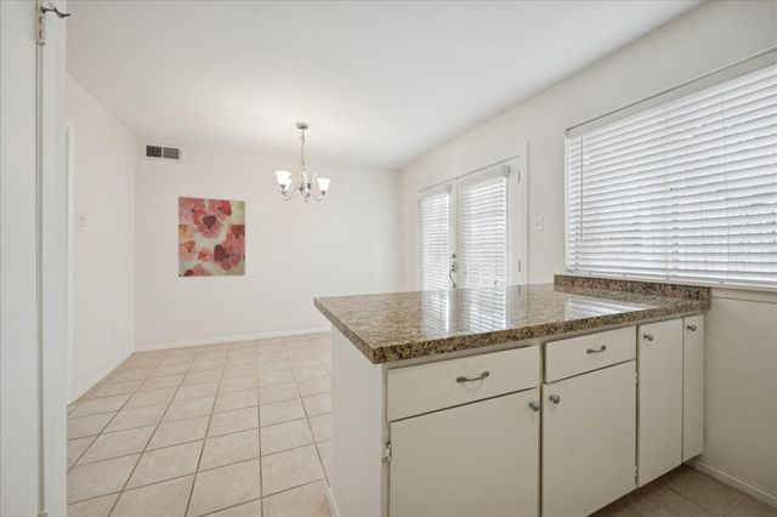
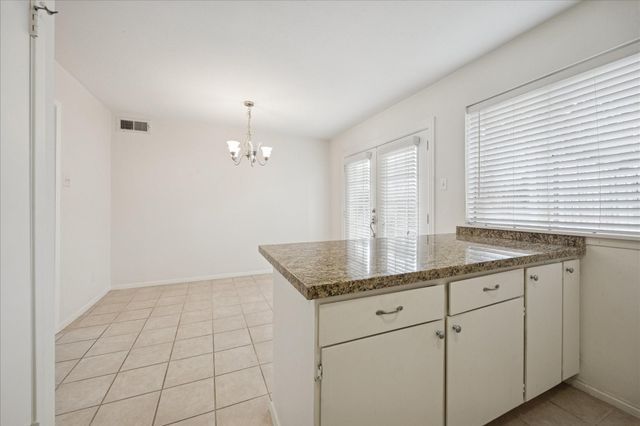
- wall art [177,195,246,278]
